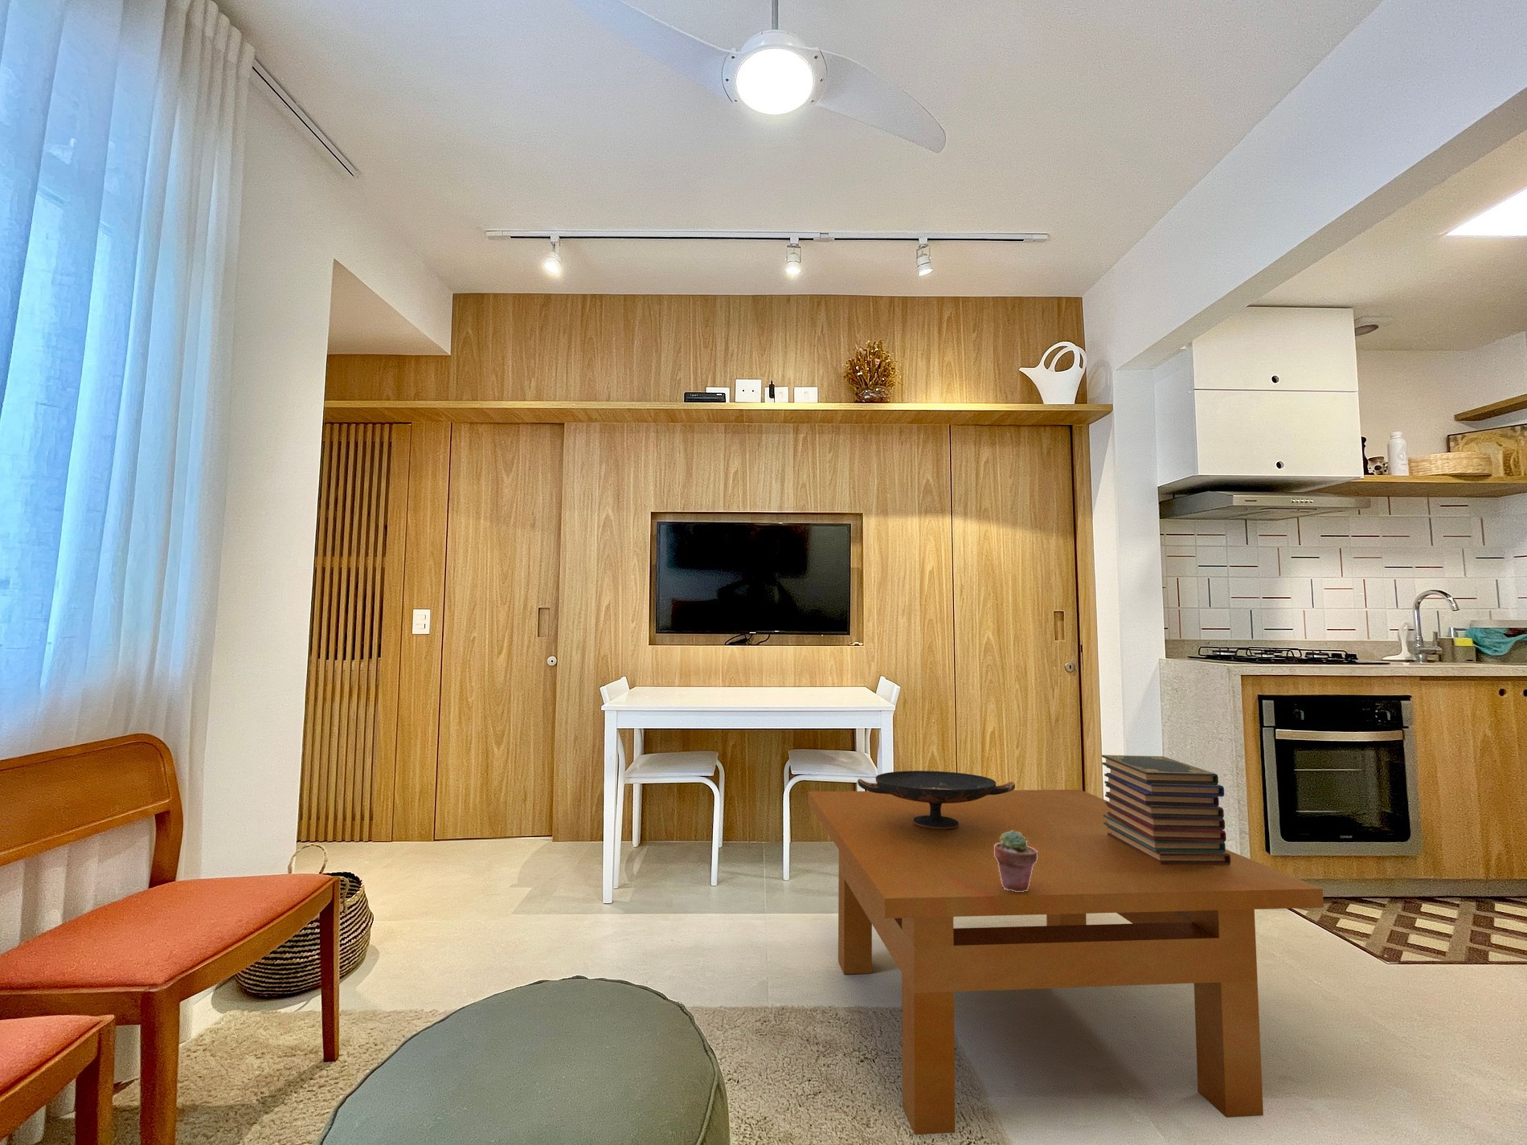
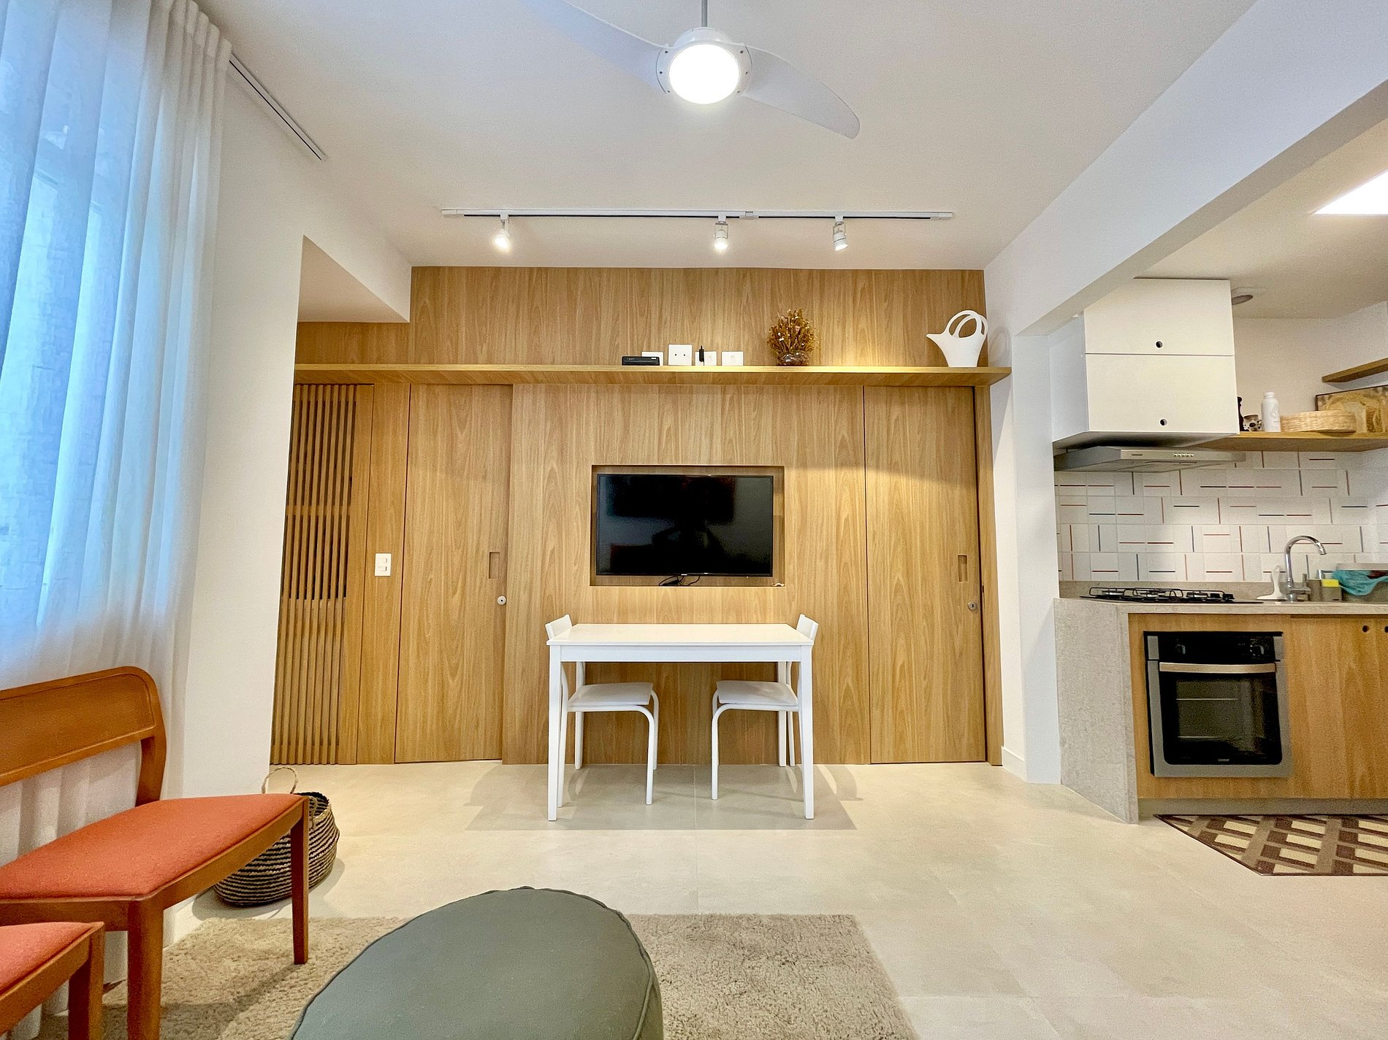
- decorative bowl [857,770,1016,829]
- book stack [1101,754,1230,865]
- potted succulent [994,831,1038,892]
- table [808,789,1325,1135]
